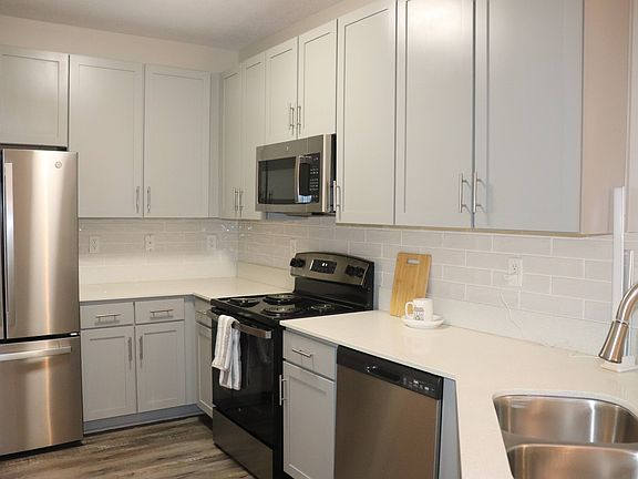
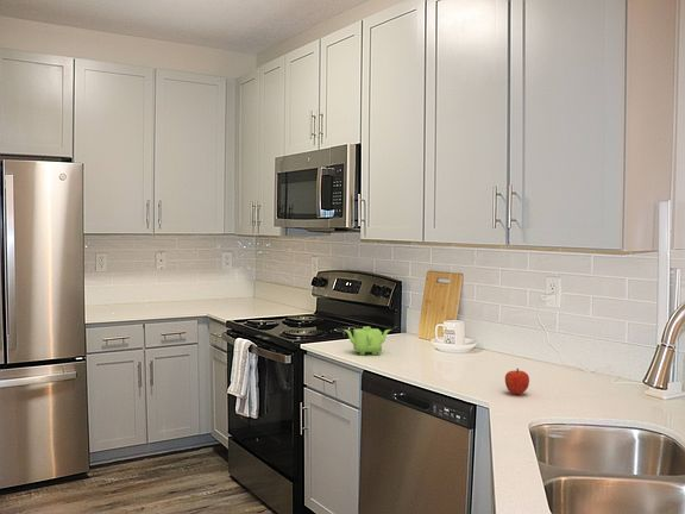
+ fruit [504,368,530,395]
+ teapot [344,326,392,356]
